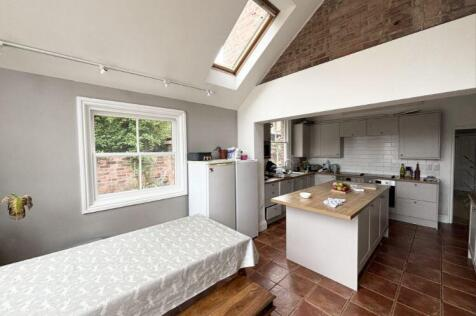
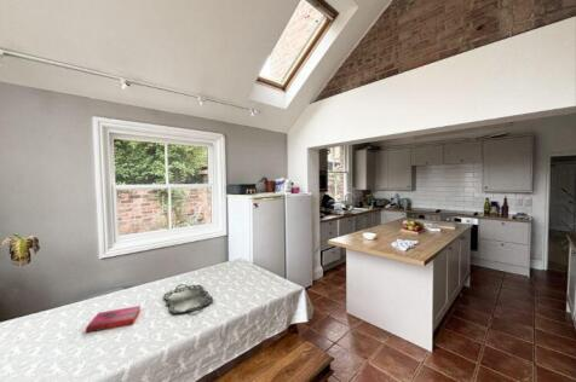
+ hardback book [85,305,142,334]
+ serving tray [163,283,214,314]
